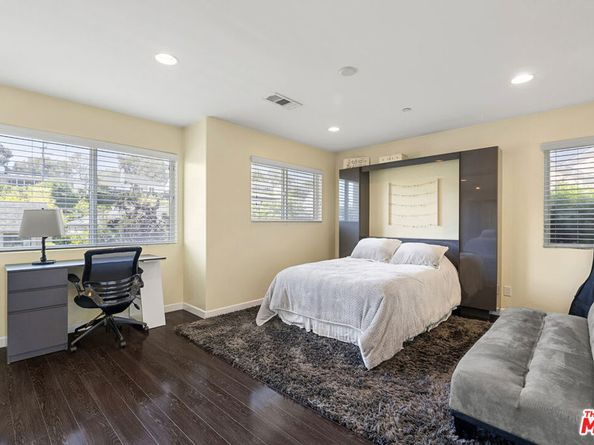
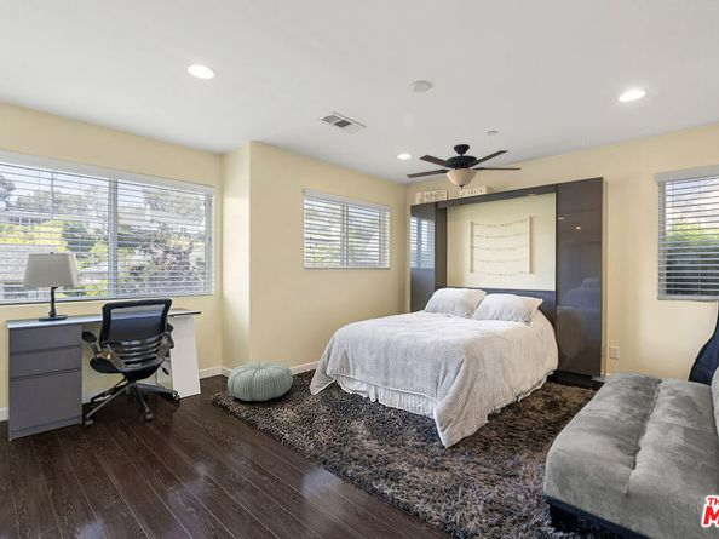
+ pouf [226,361,294,402]
+ ceiling fan [405,143,523,207]
